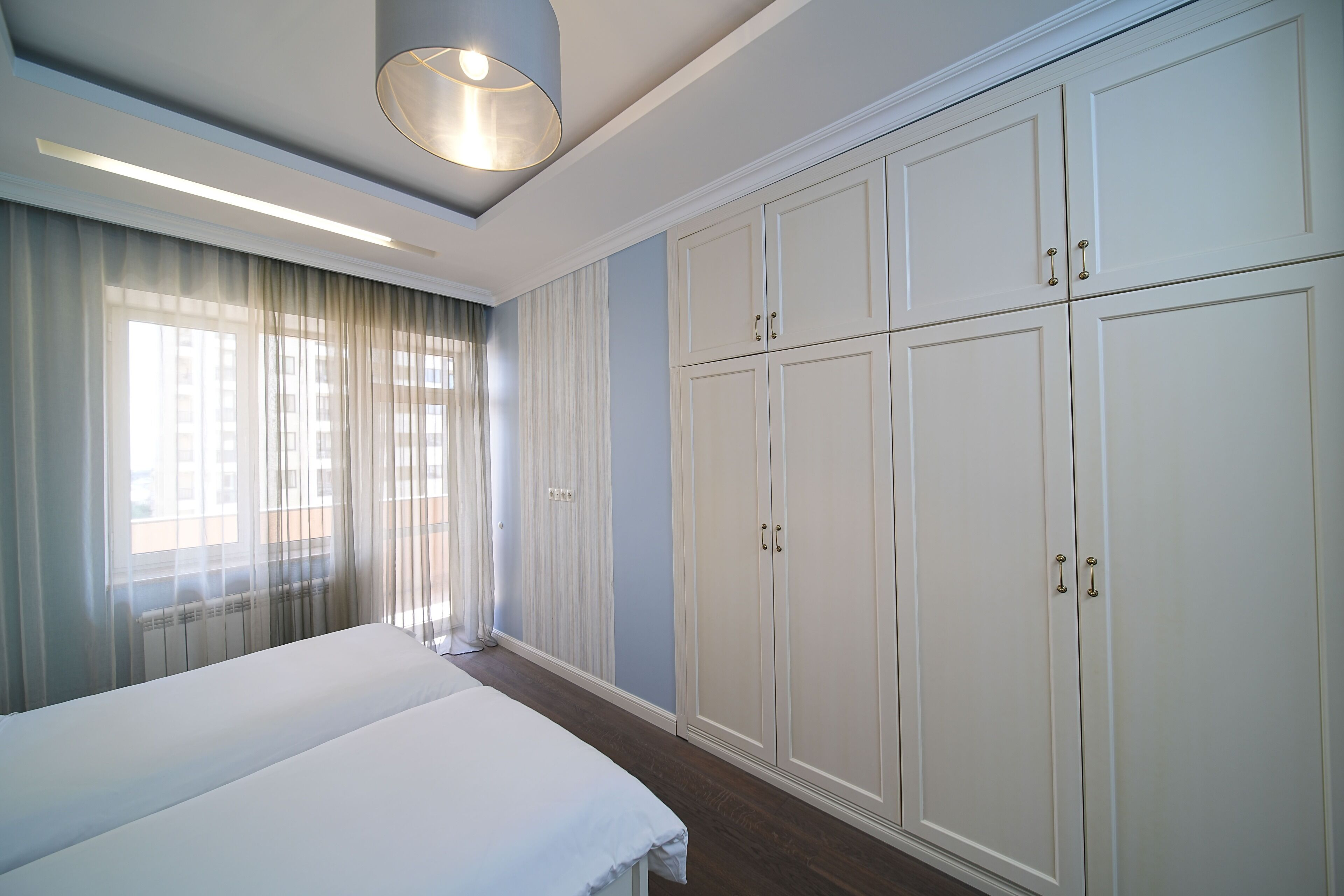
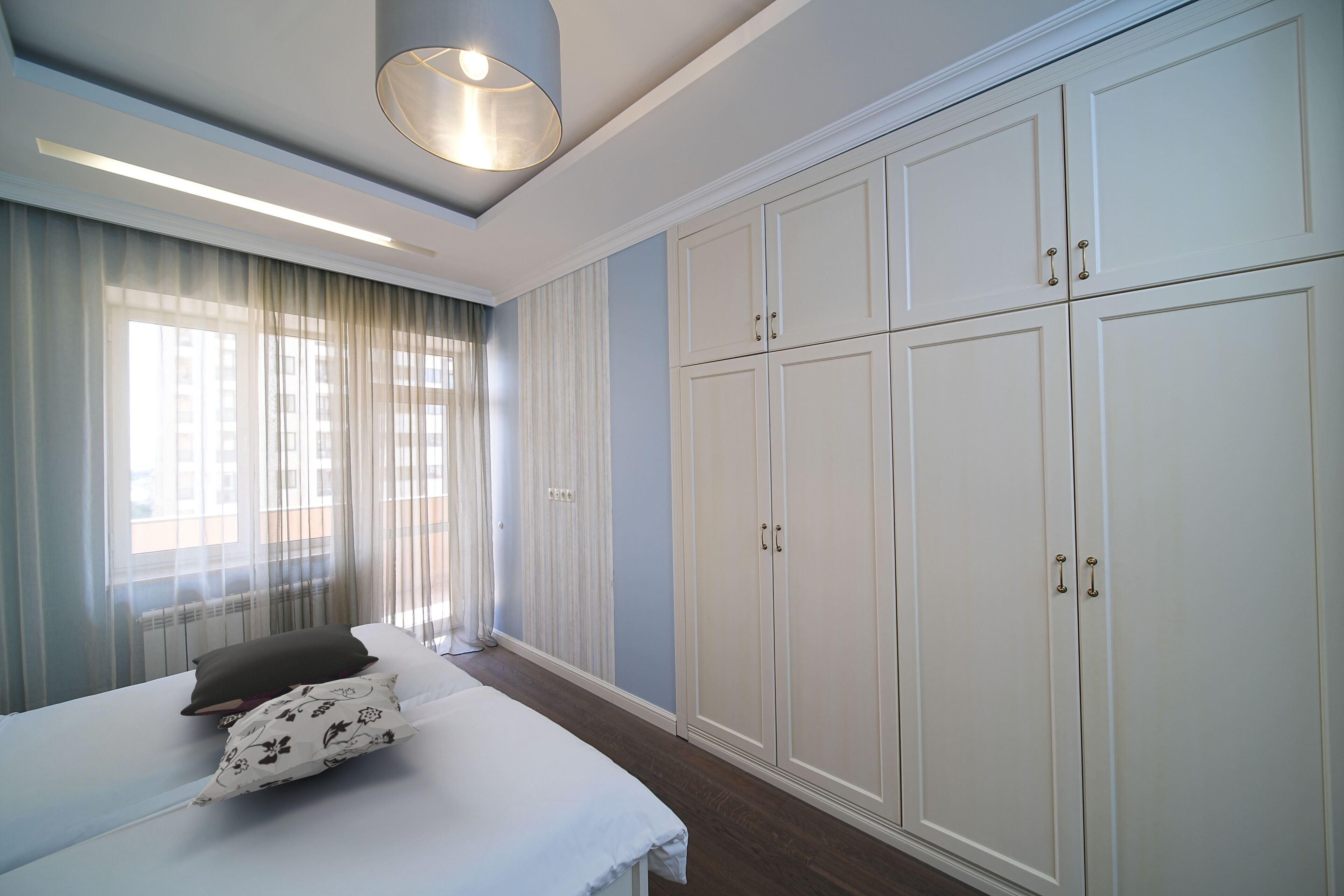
+ pillow [180,623,379,716]
+ decorative pillow [187,672,420,809]
